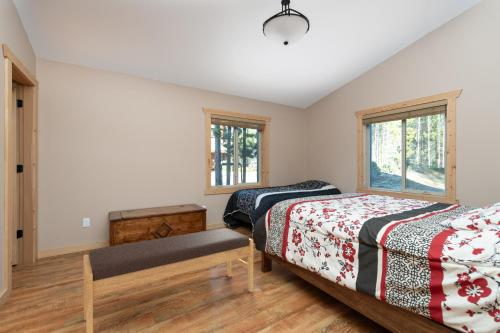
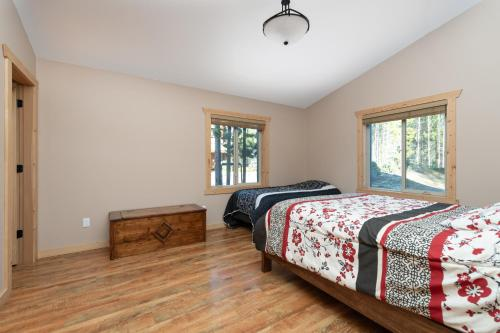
- bench [83,227,254,333]
